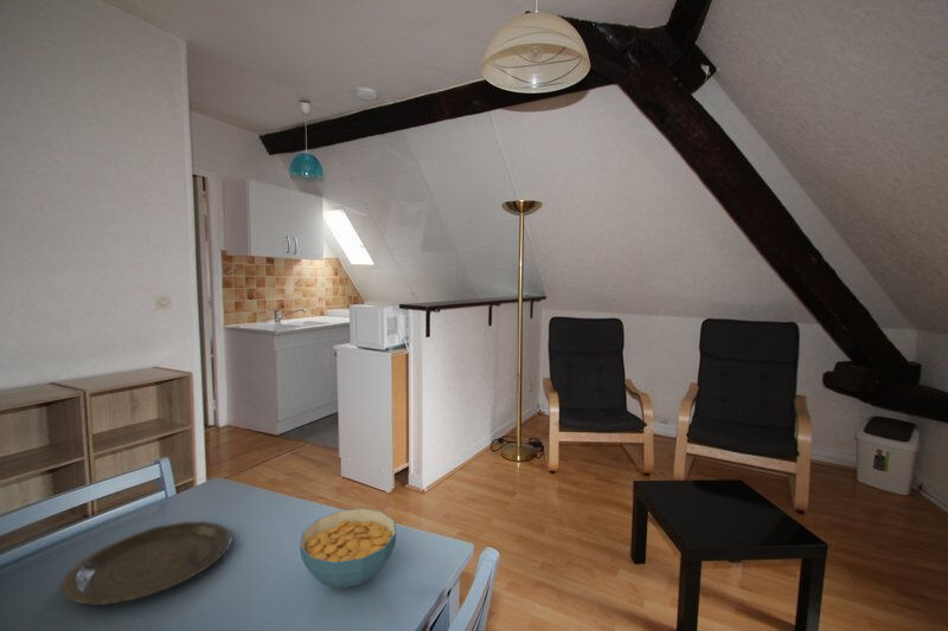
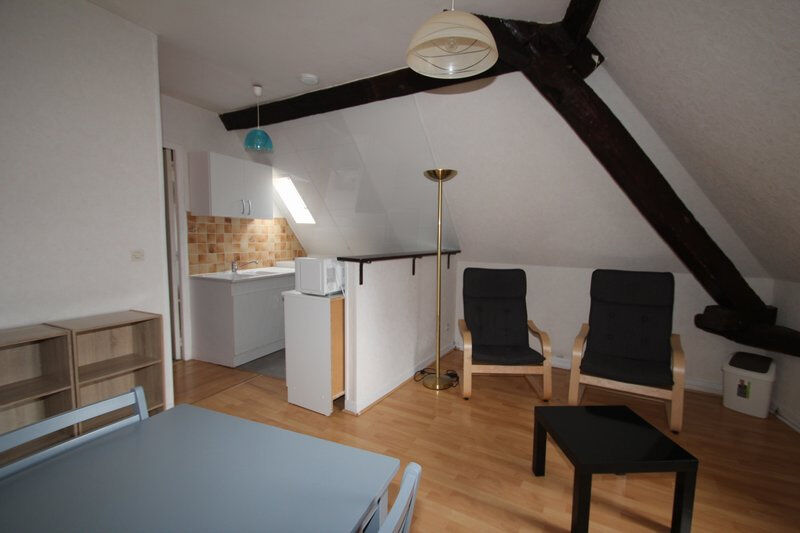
- cereal bowl [299,507,398,590]
- plate [59,521,233,606]
